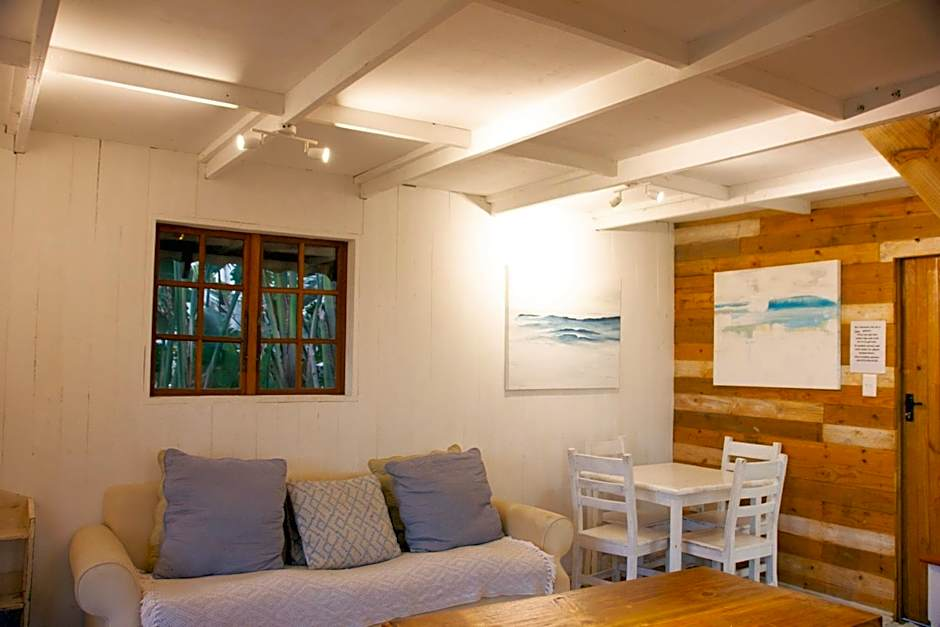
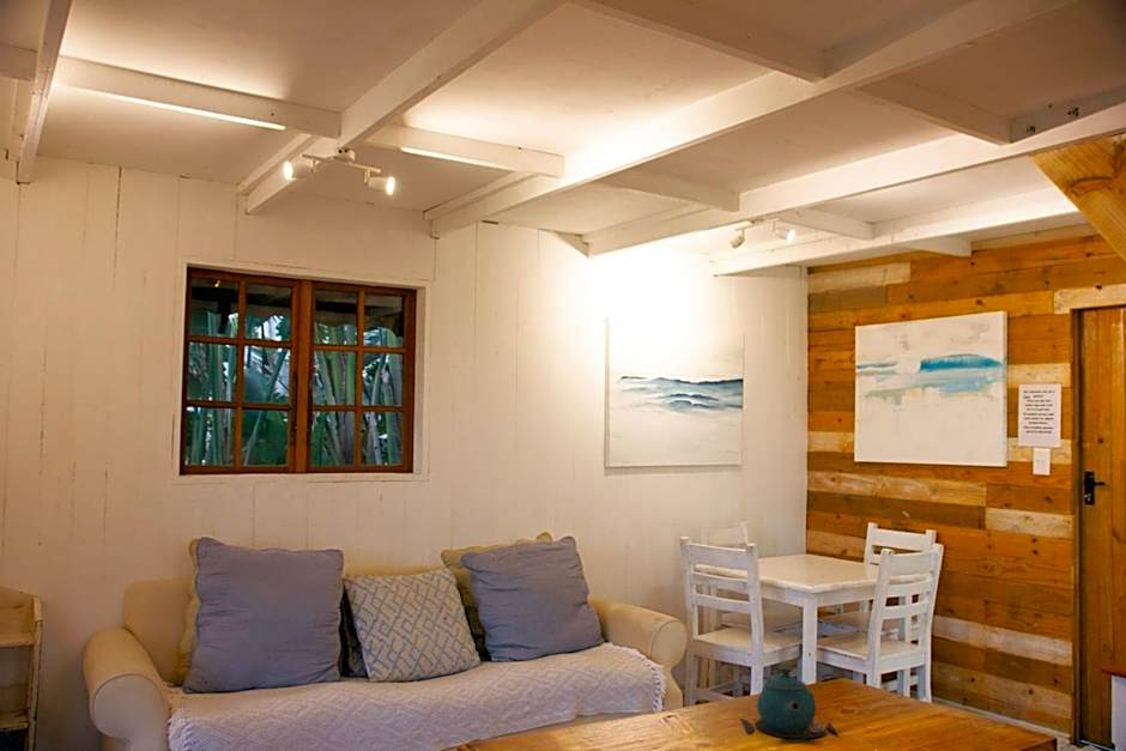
+ teapot [739,665,840,744]
